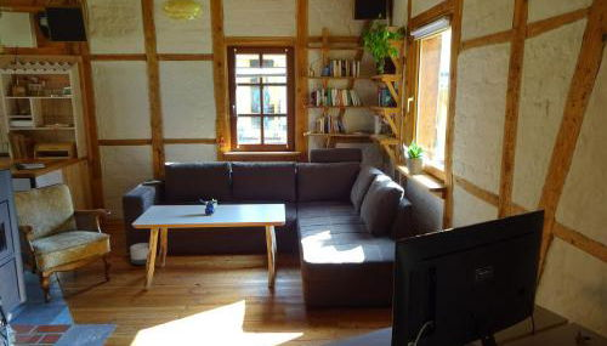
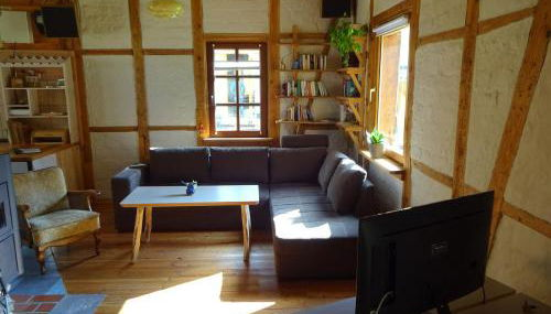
- planter [129,242,151,266]
